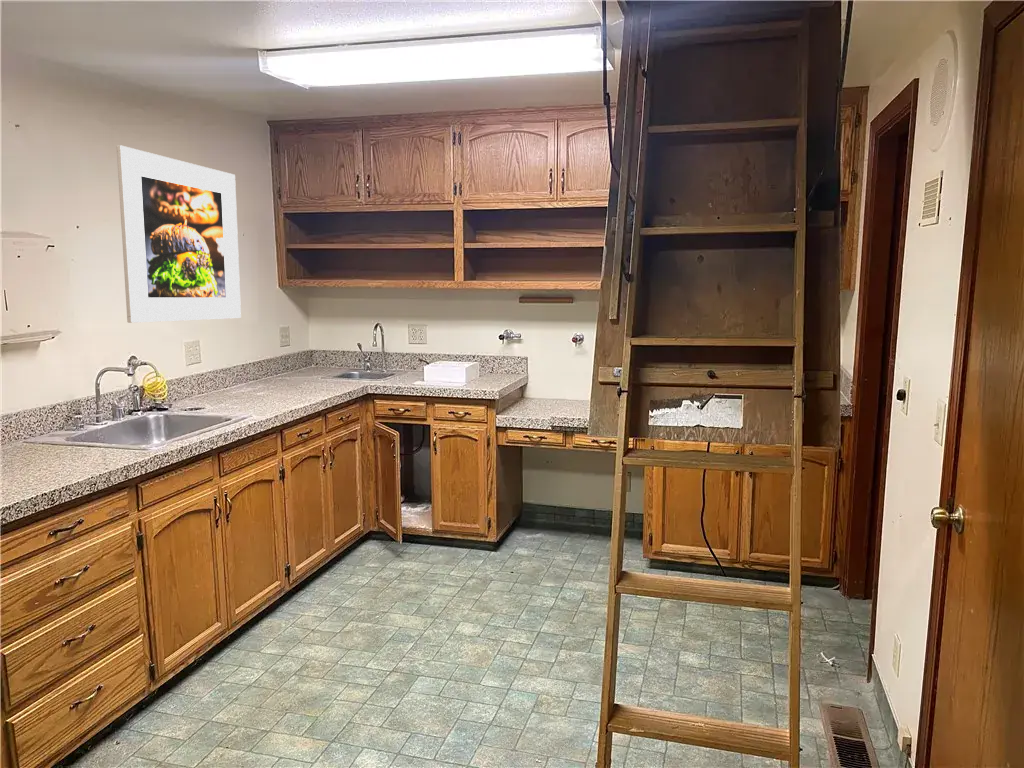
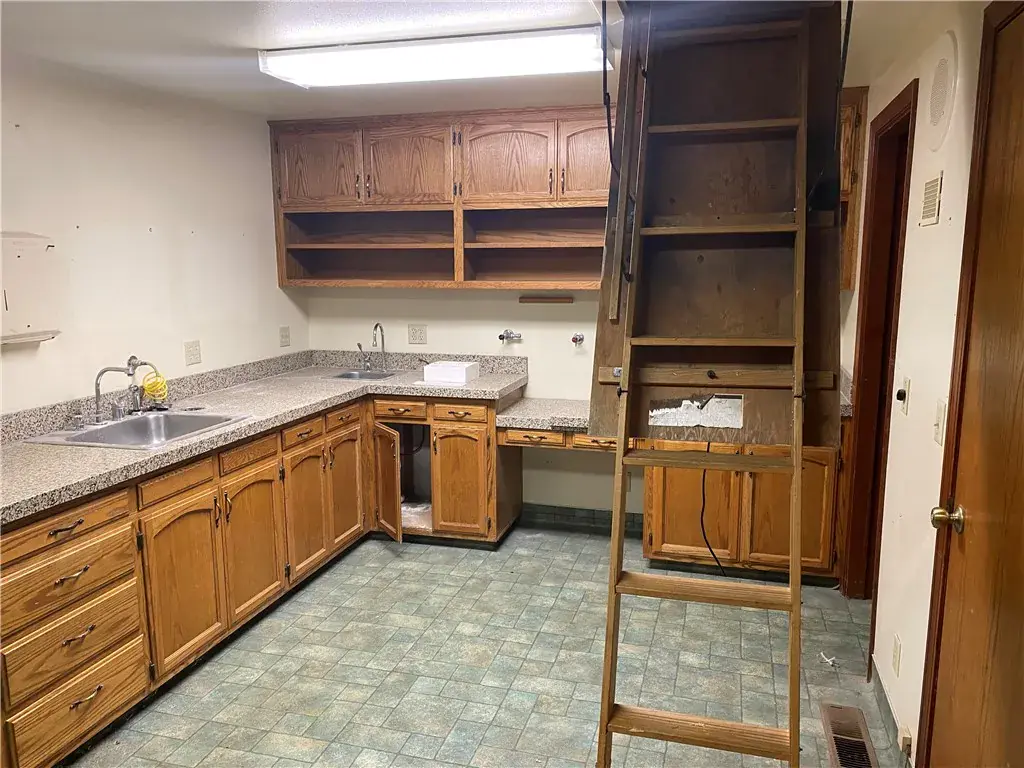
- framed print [116,144,242,324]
